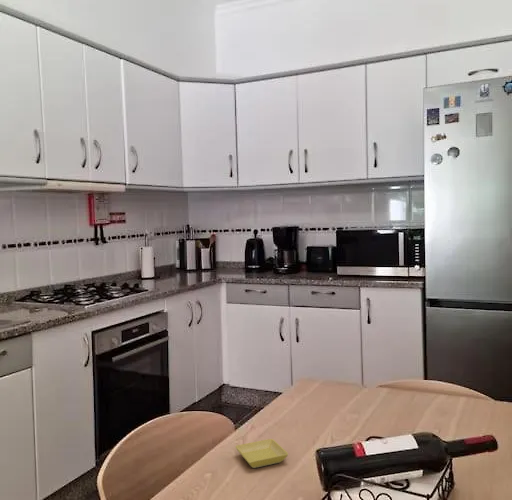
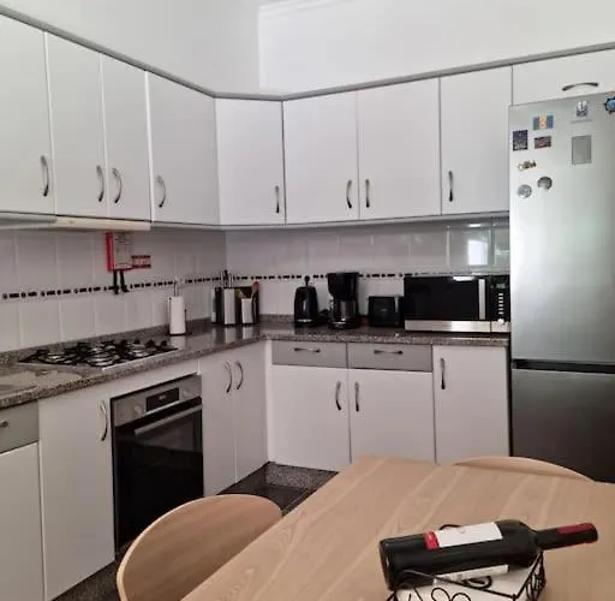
- saucer [234,438,289,469]
